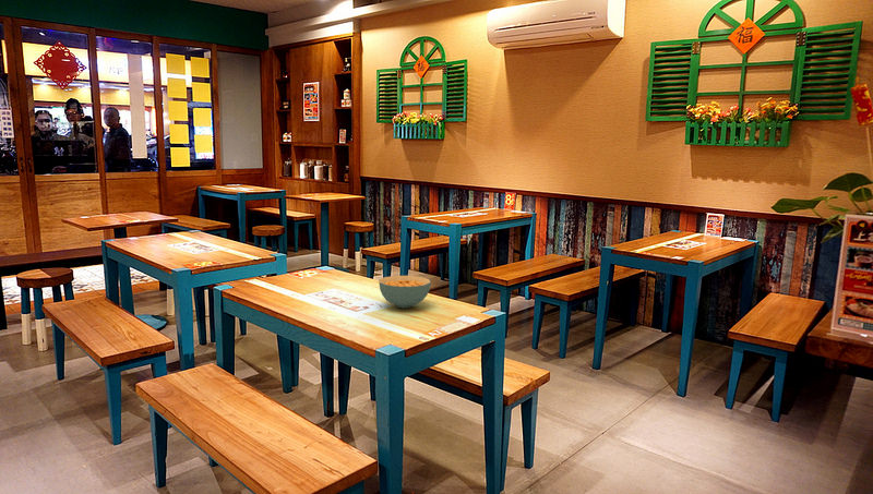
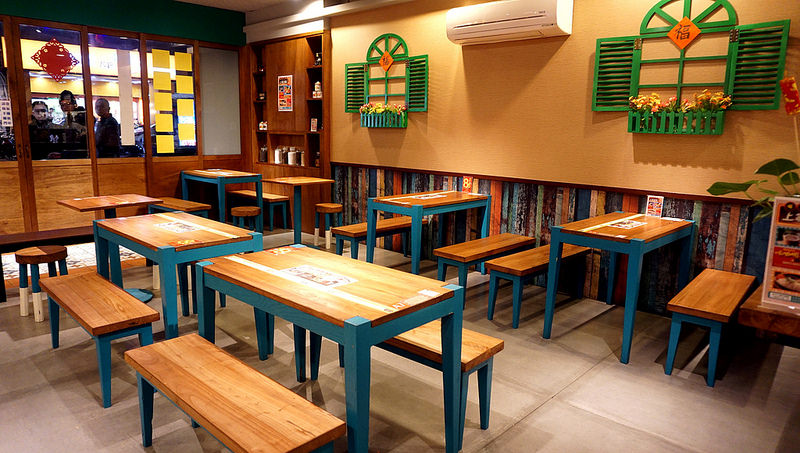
- cereal bowl [378,275,432,309]
